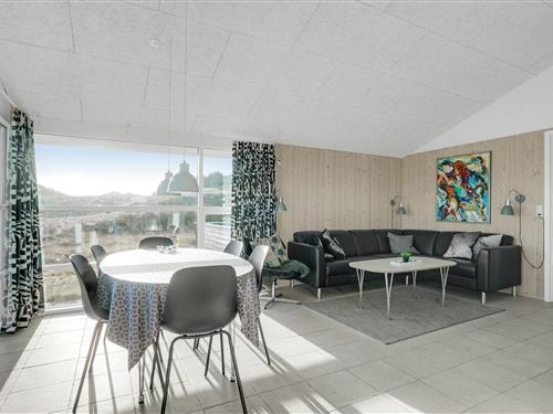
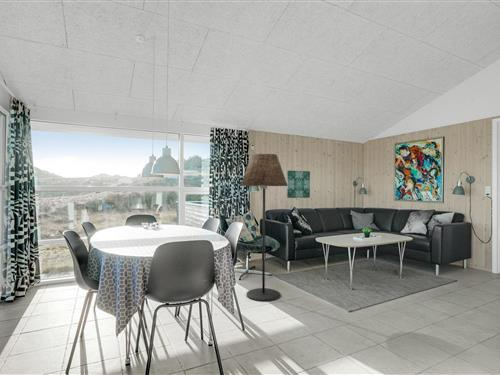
+ floor lamp [240,153,288,302]
+ wall art [286,169,311,199]
